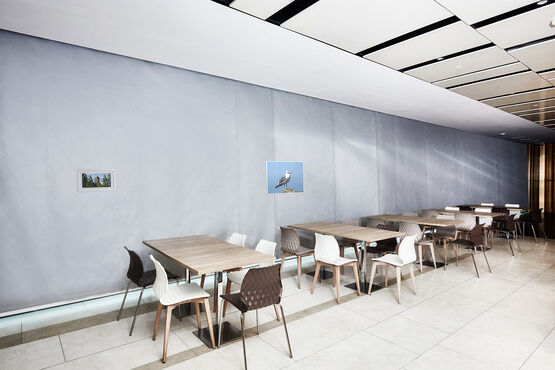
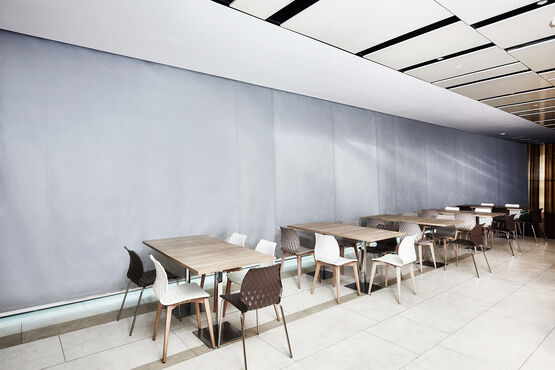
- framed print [76,168,117,193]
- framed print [265,160,305,195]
